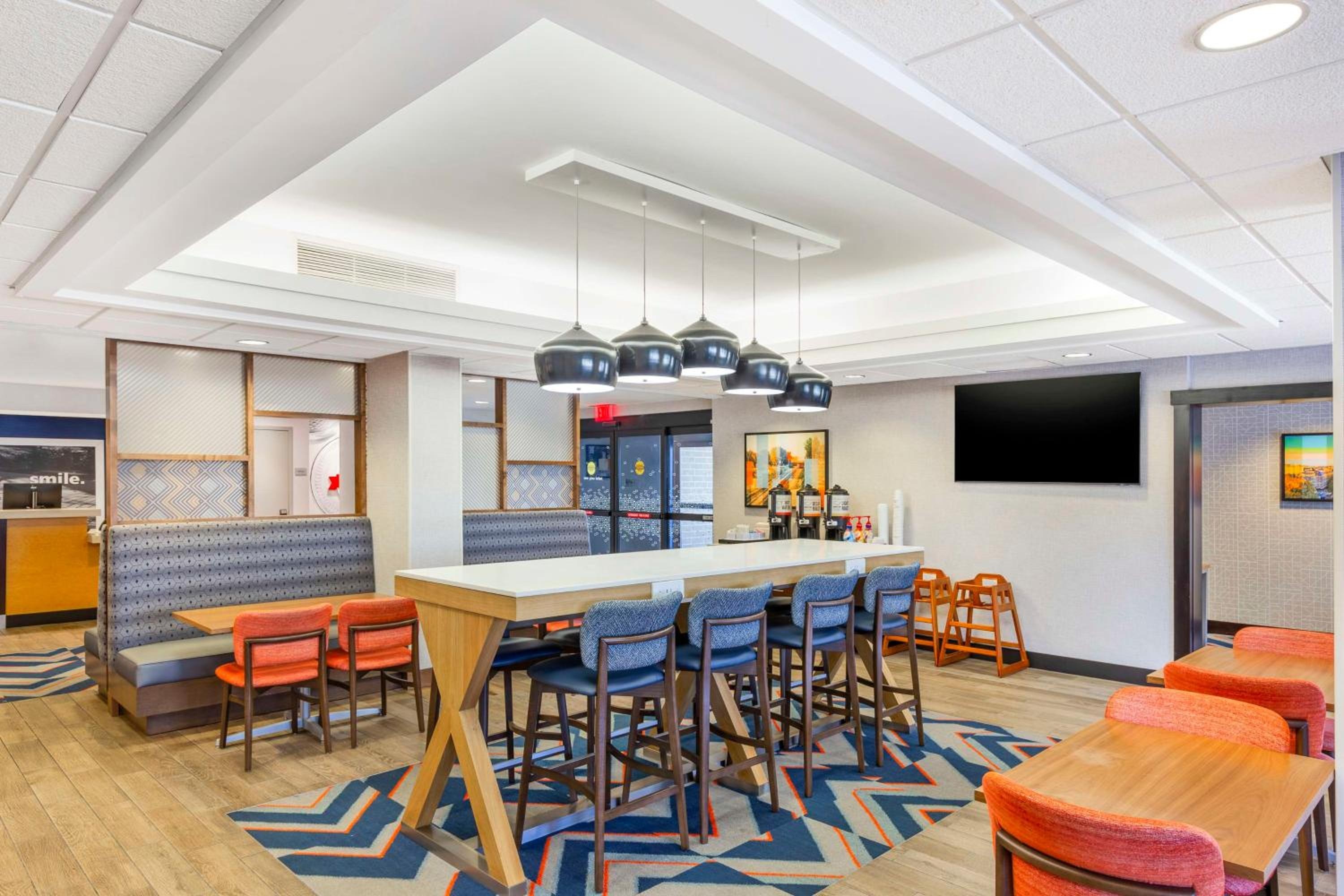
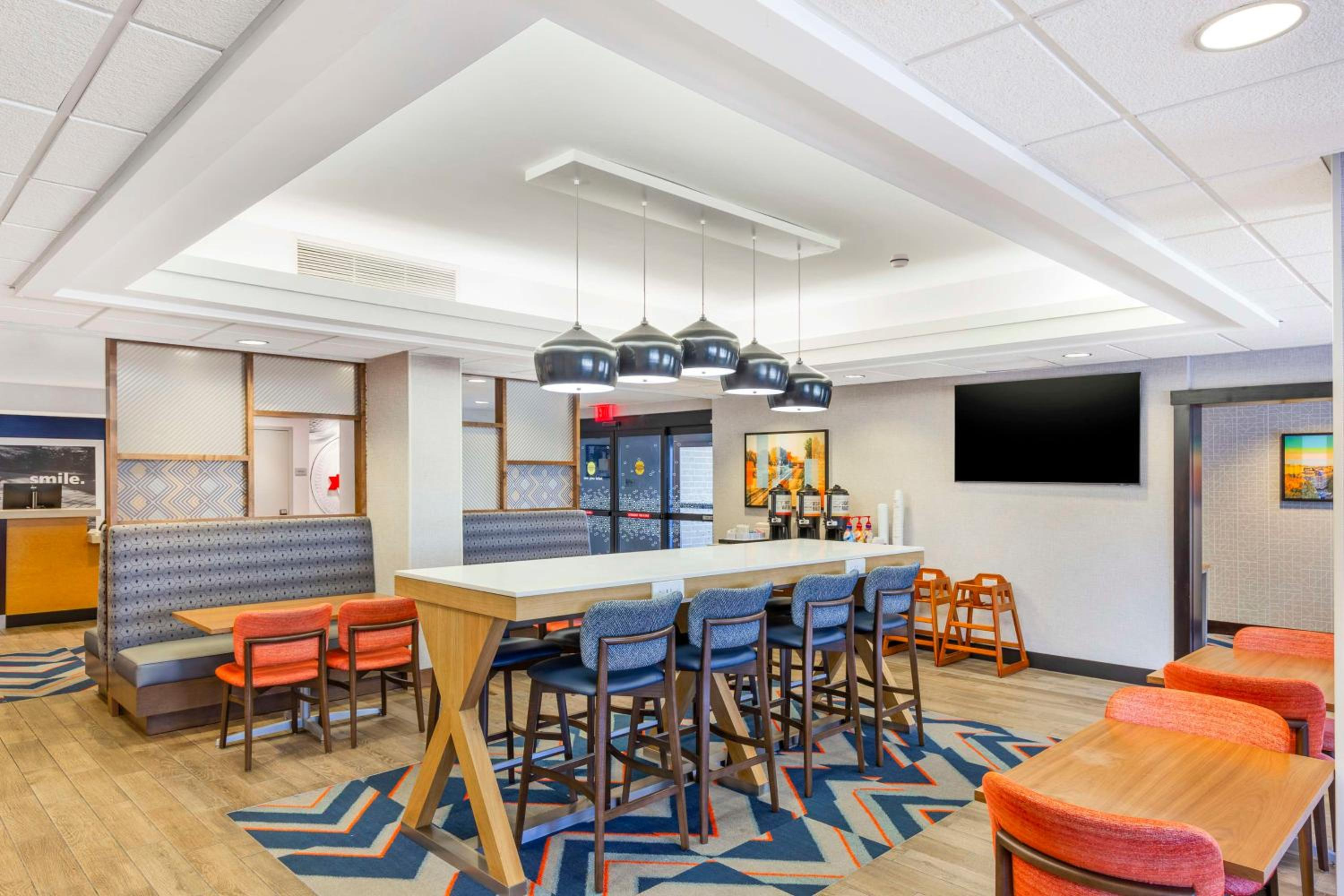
+ smoke detector [889,253,909,268]
